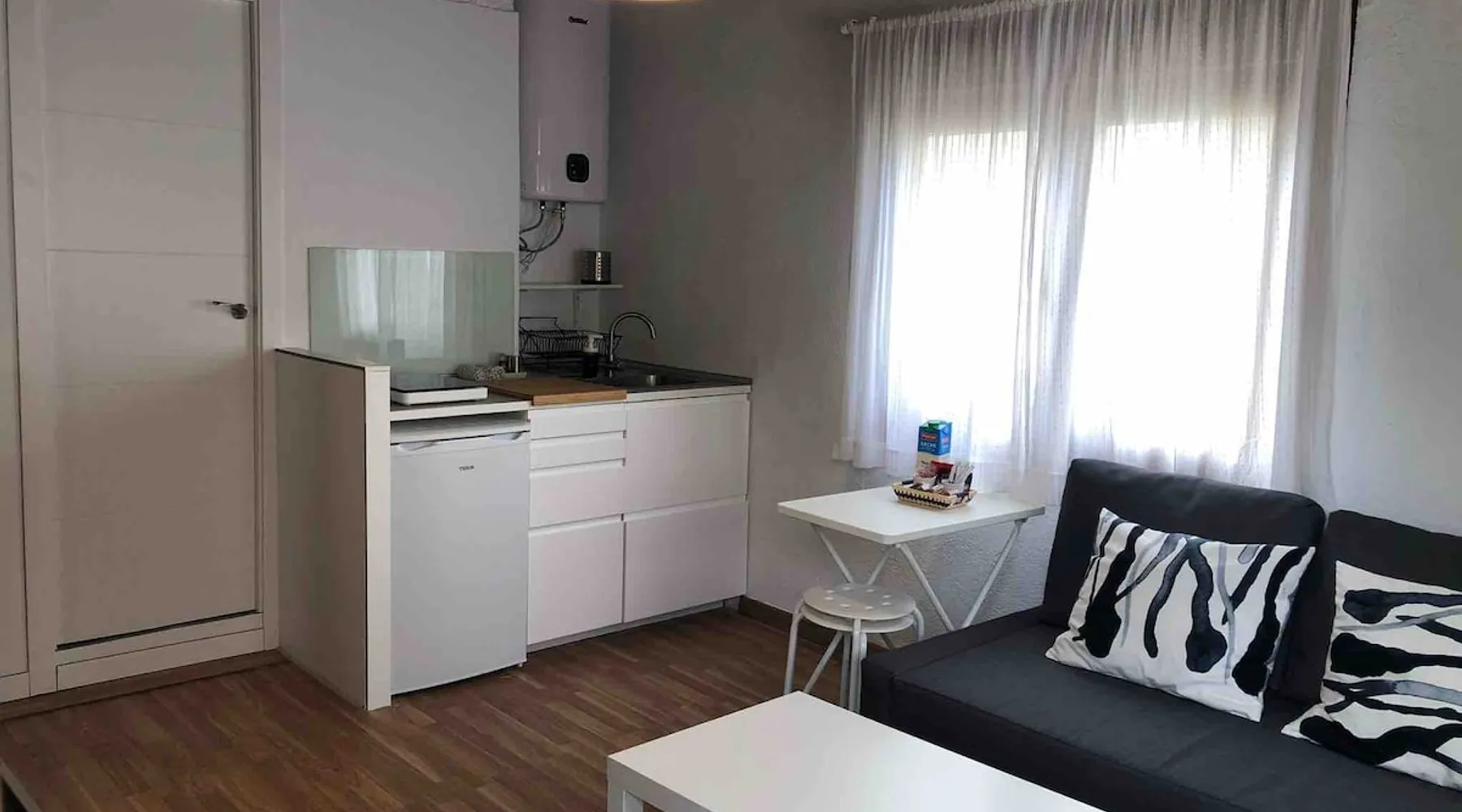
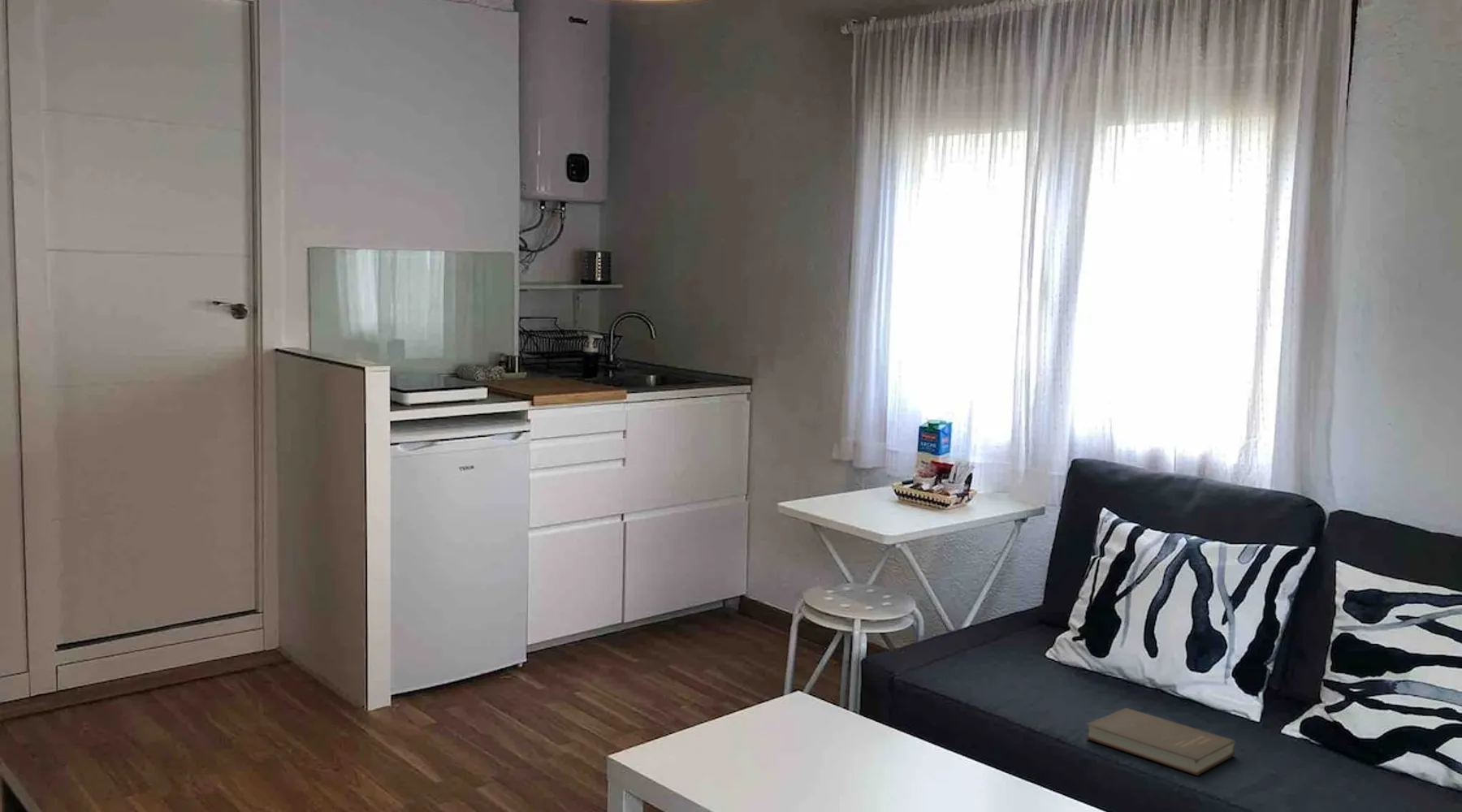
+ book [1085,707,1236,776]
